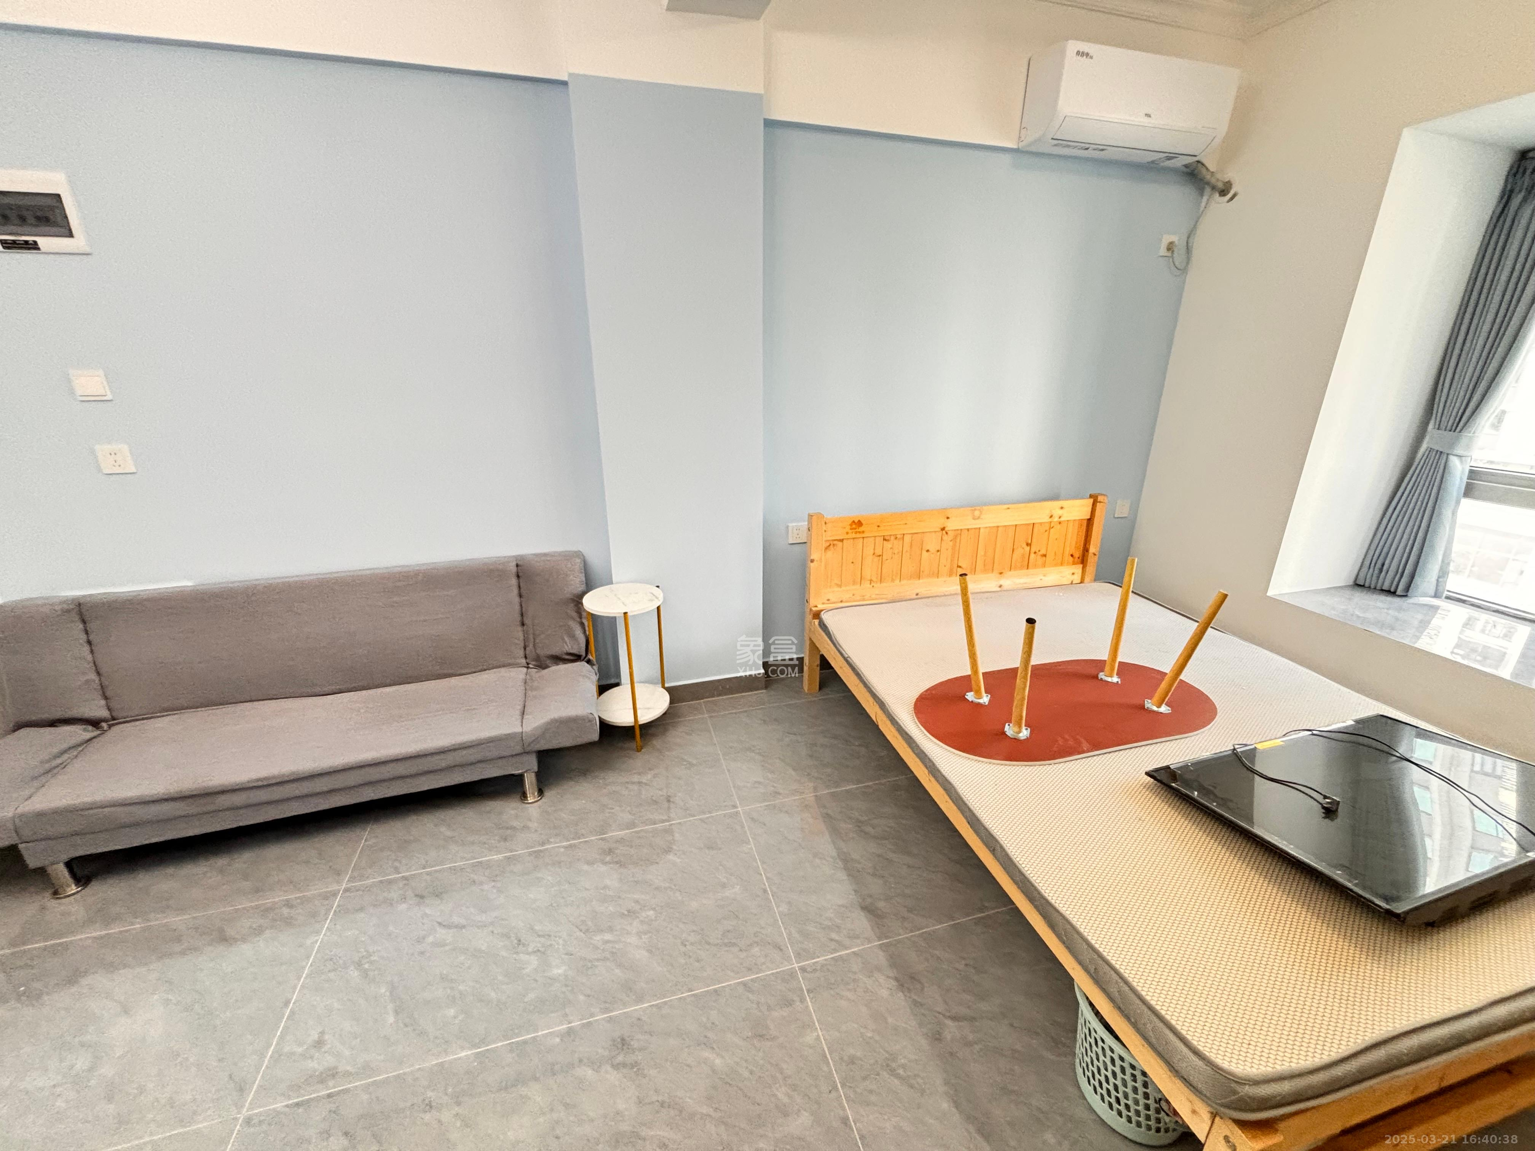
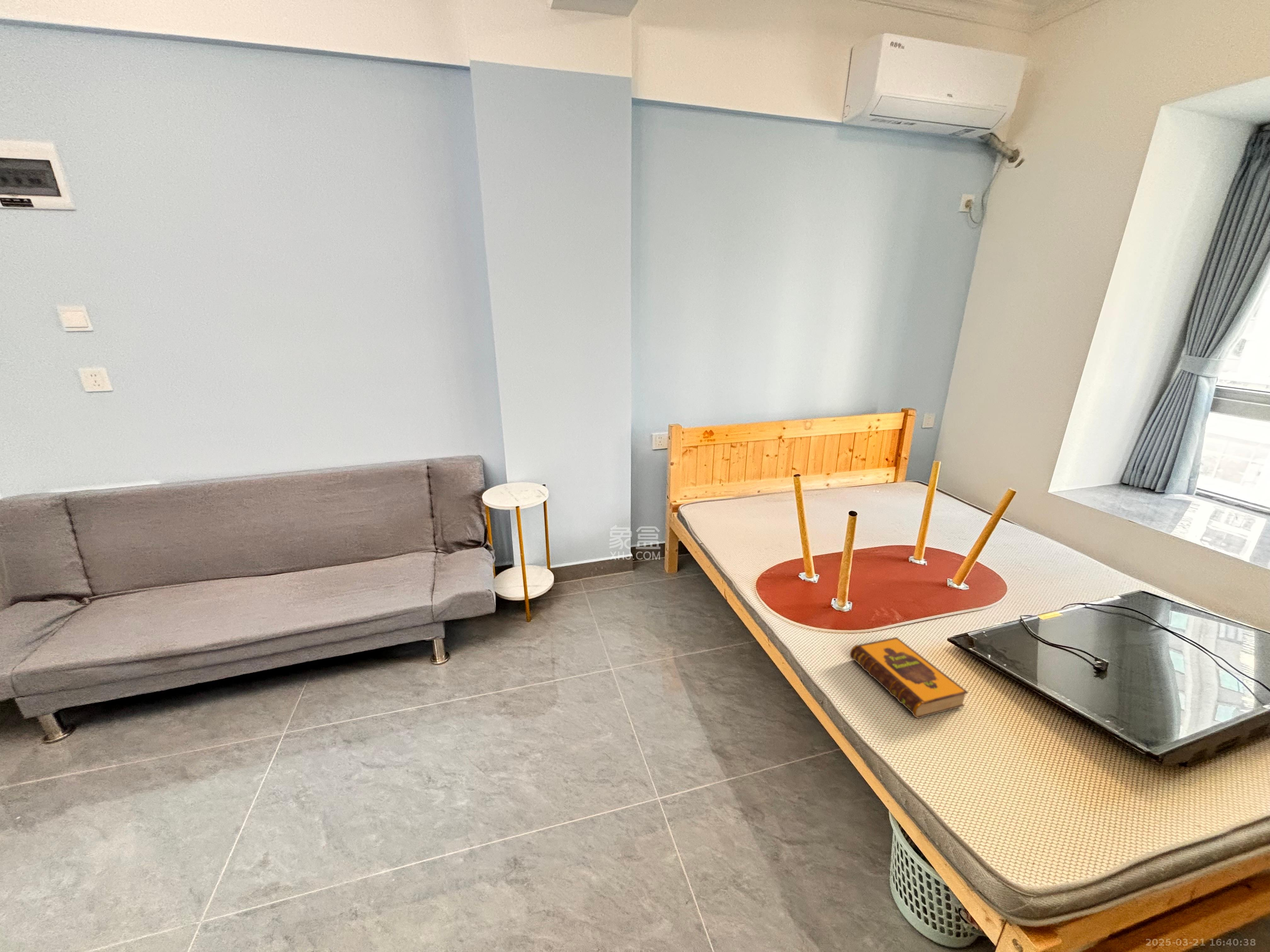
+ hardback book [850,637,969,719]
